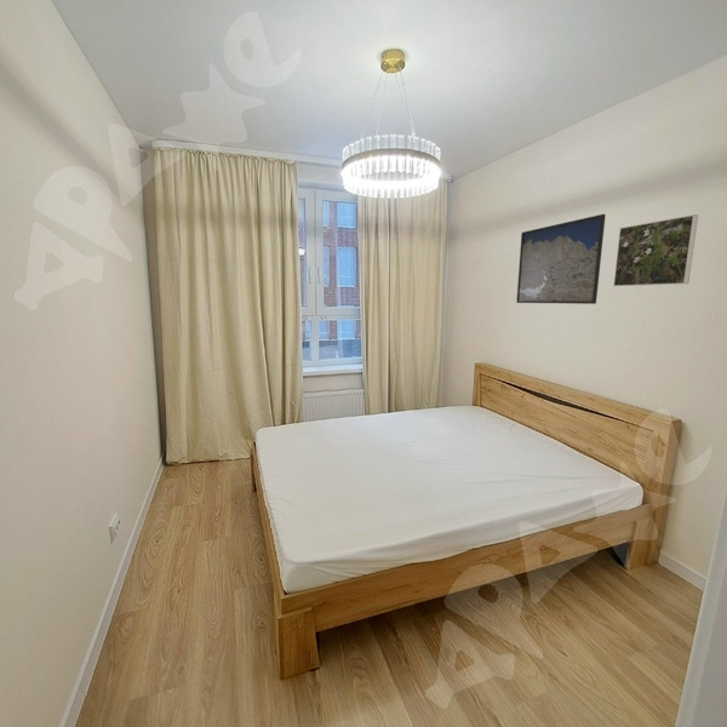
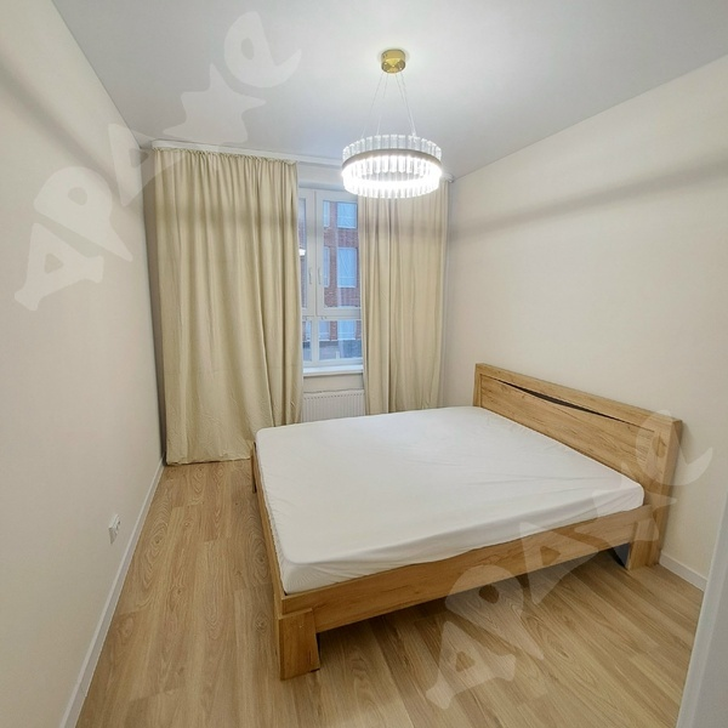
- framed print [612,213,699,287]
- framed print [515,213,607,305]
